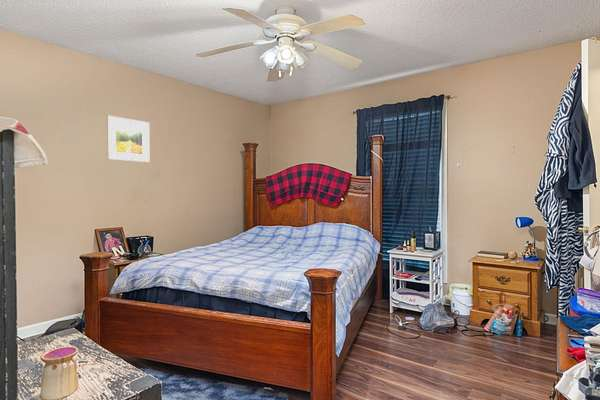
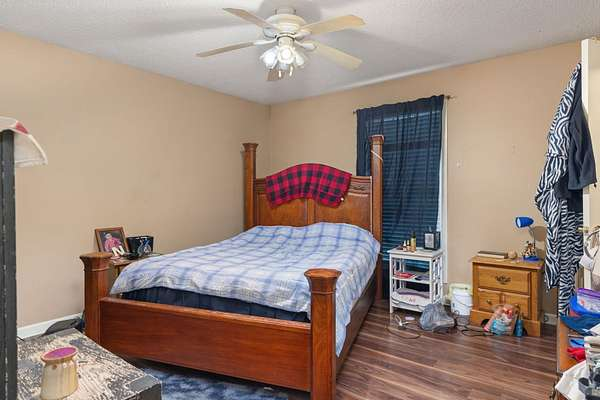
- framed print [107,115,150,163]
